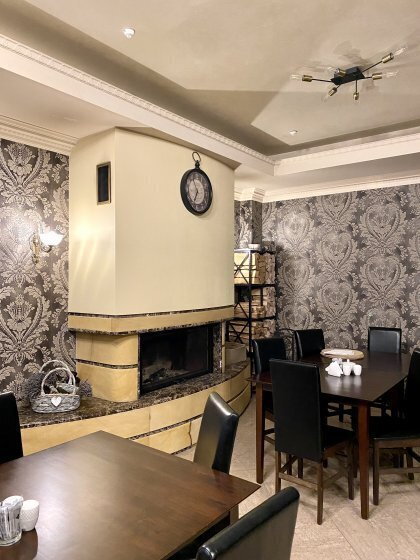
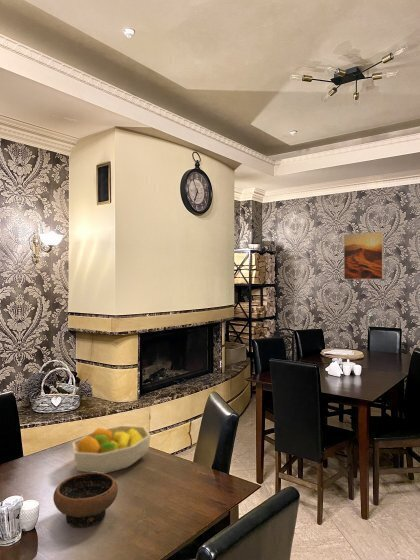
+ bowl [52,472,119,529]
+ fruit bowl [72,424,151,474]
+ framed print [343,231,384,280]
